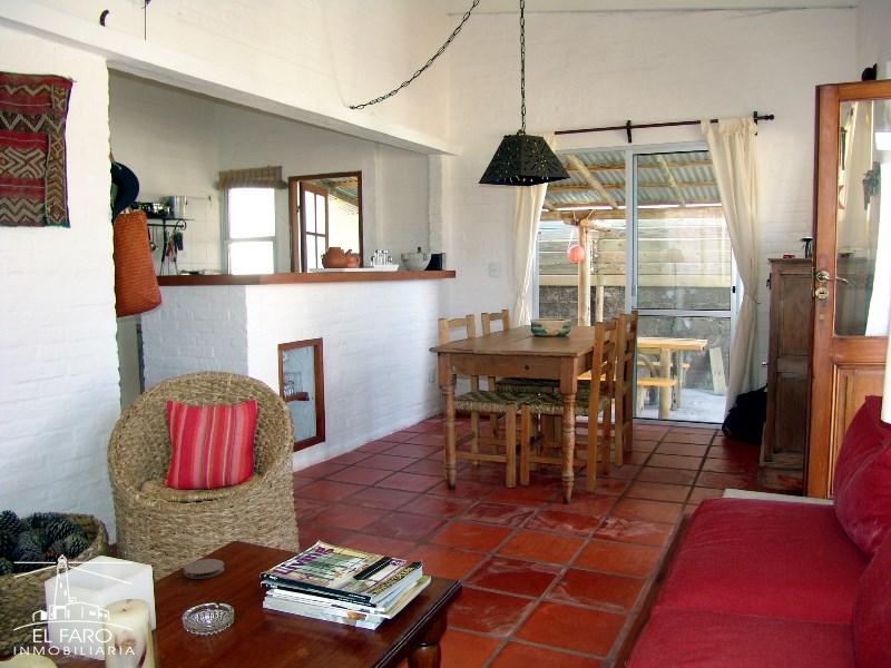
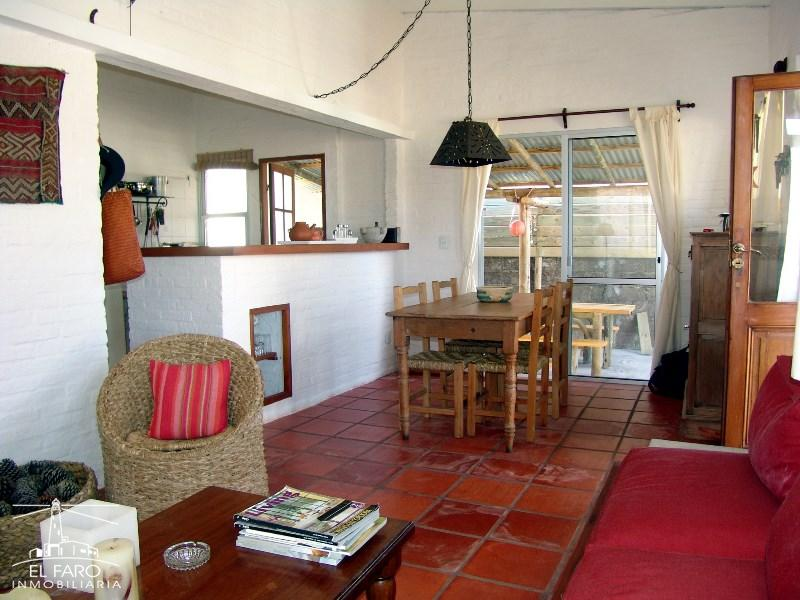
- coaster [183,558,225,580]
